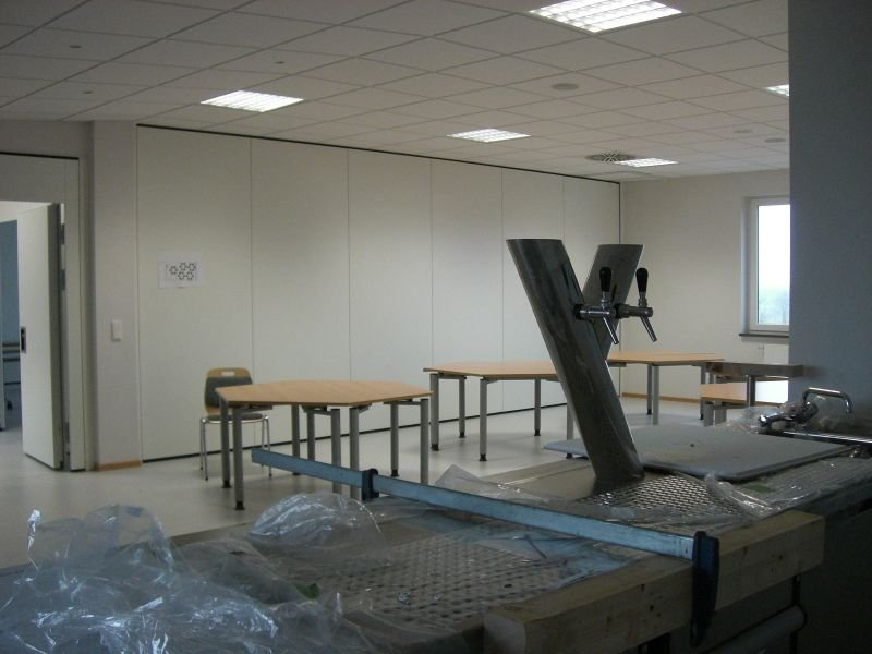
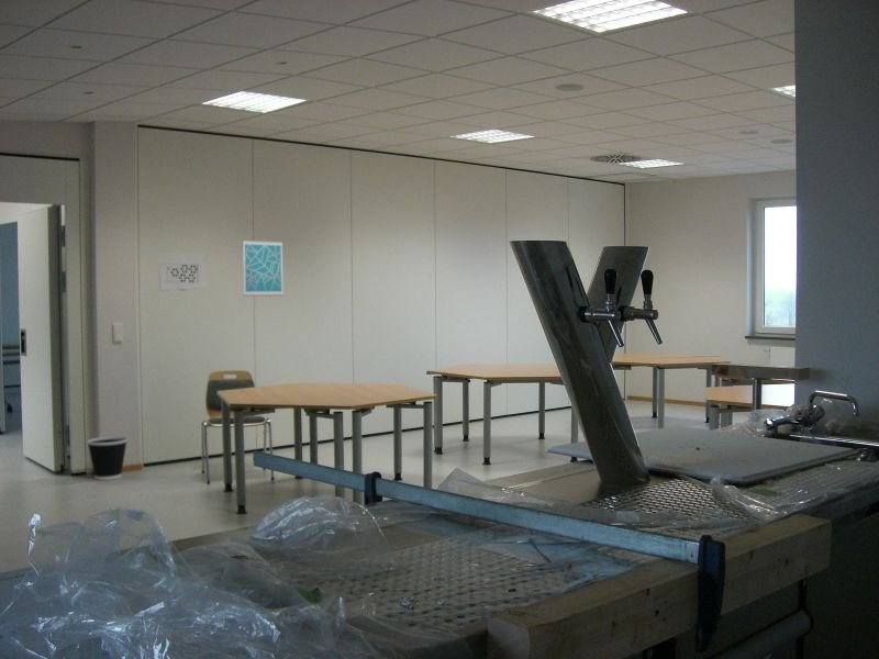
+ wall art [242,238,285,298]
+ wastebasket [86,436,129,481]
